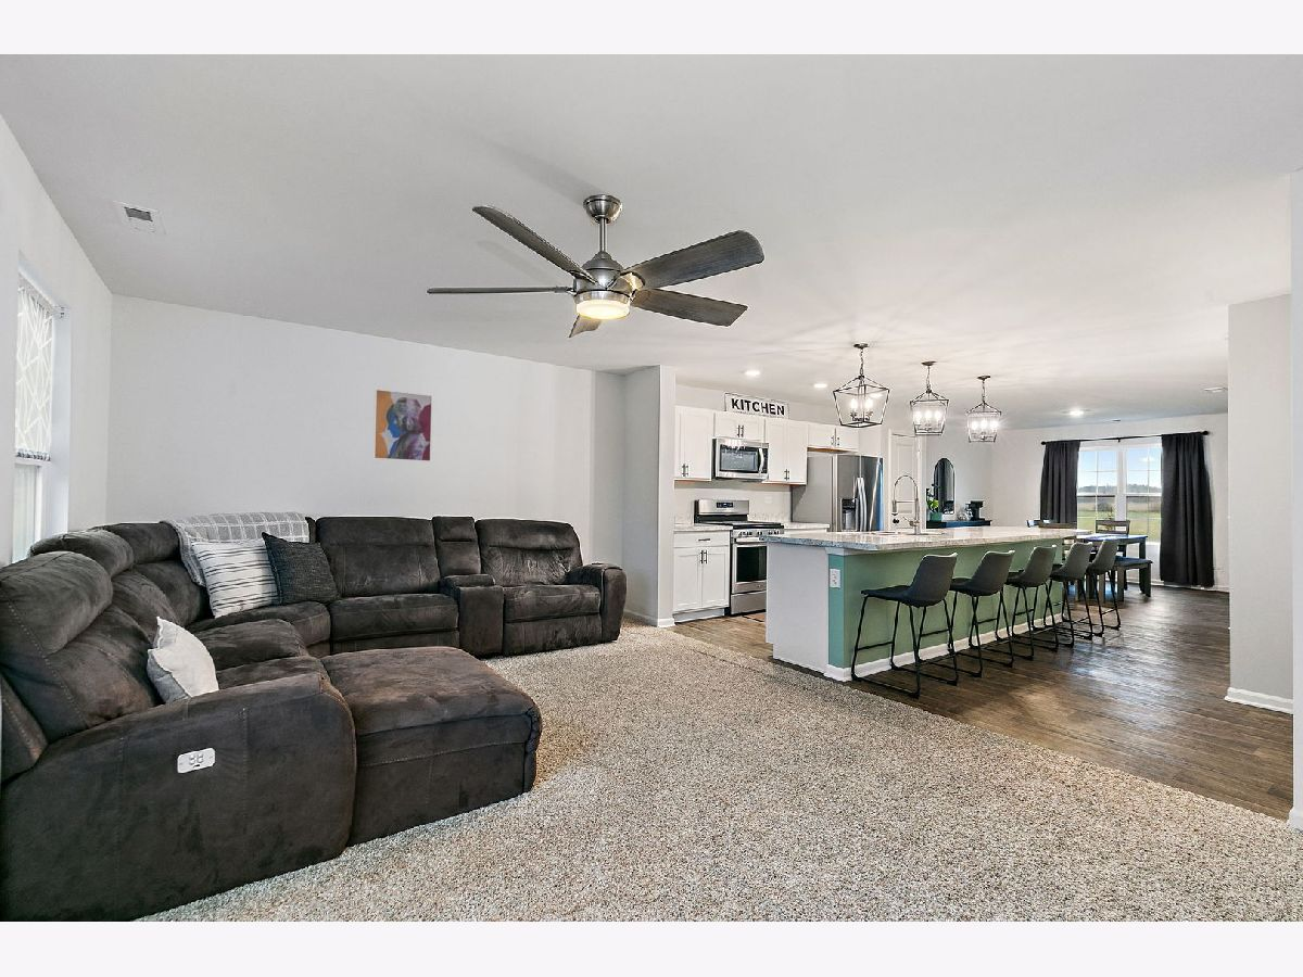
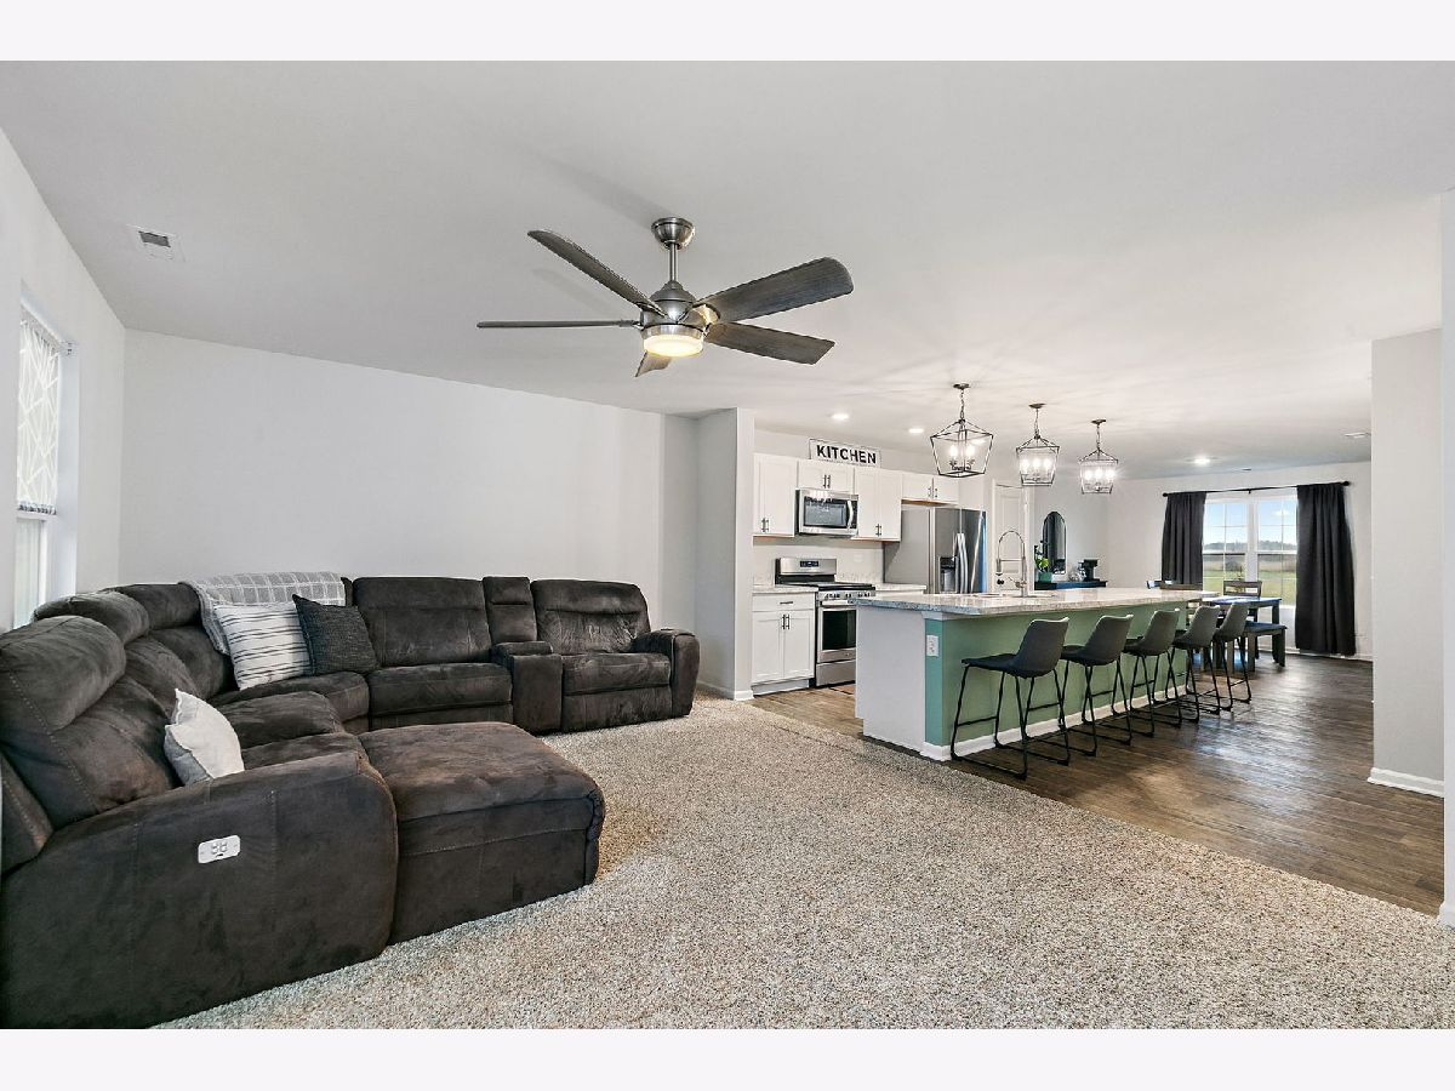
- wall art [371,388,433,462]
